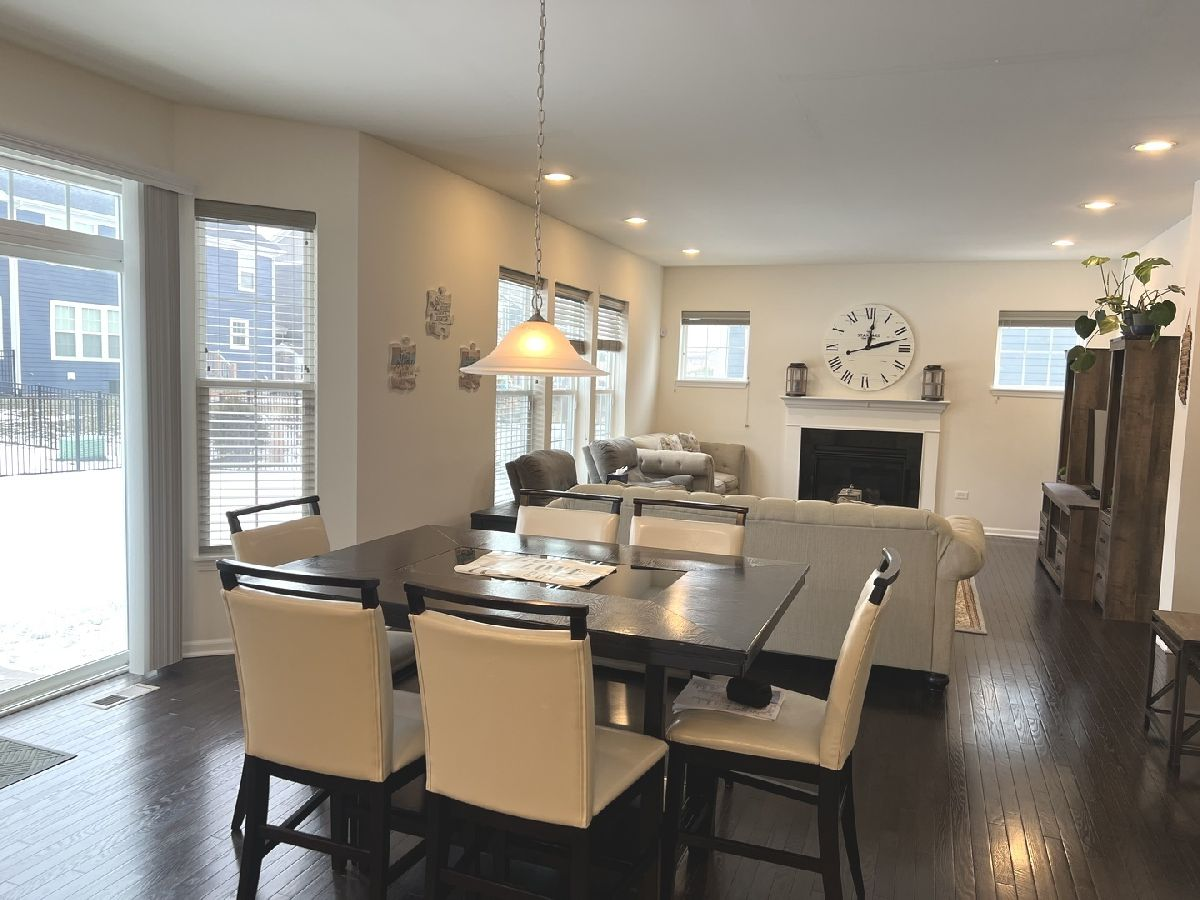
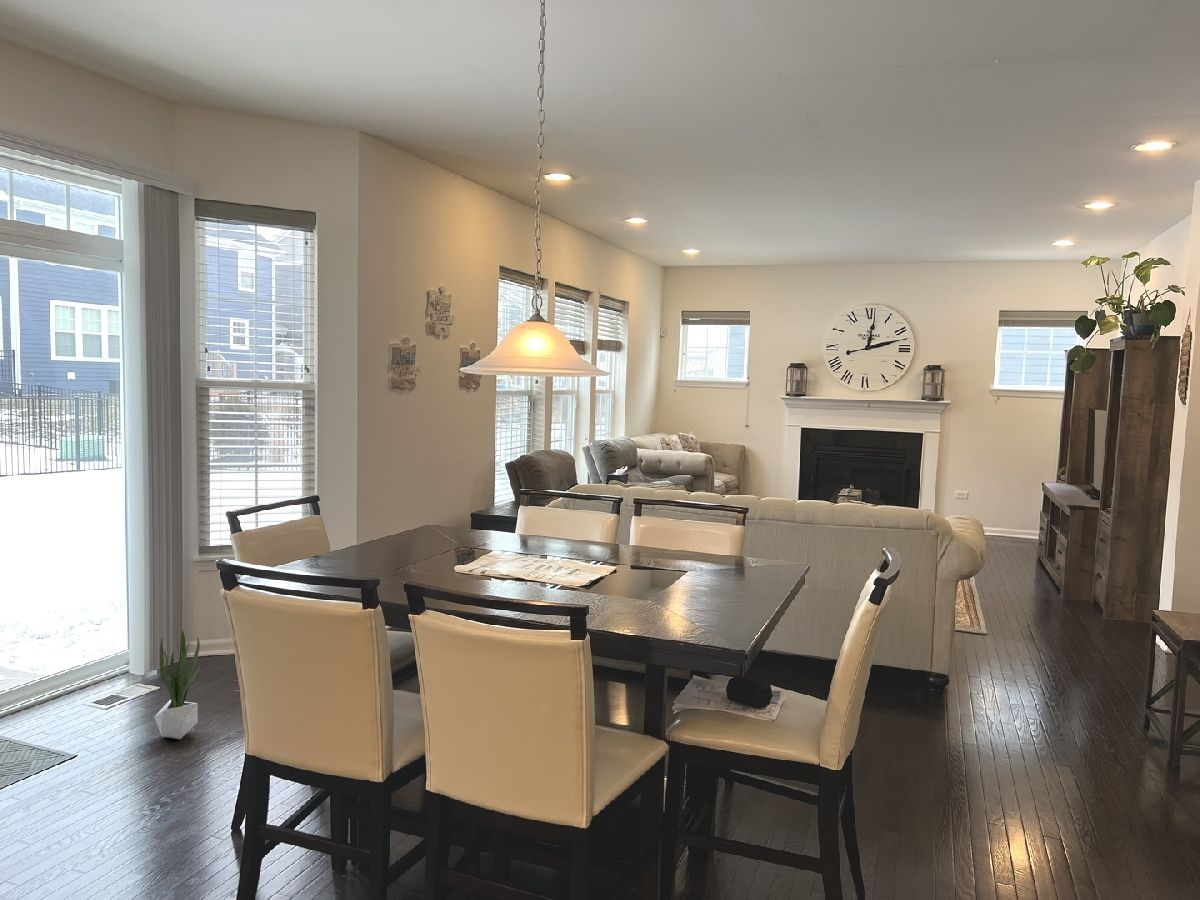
+ potted plant [153,629,202,740]
